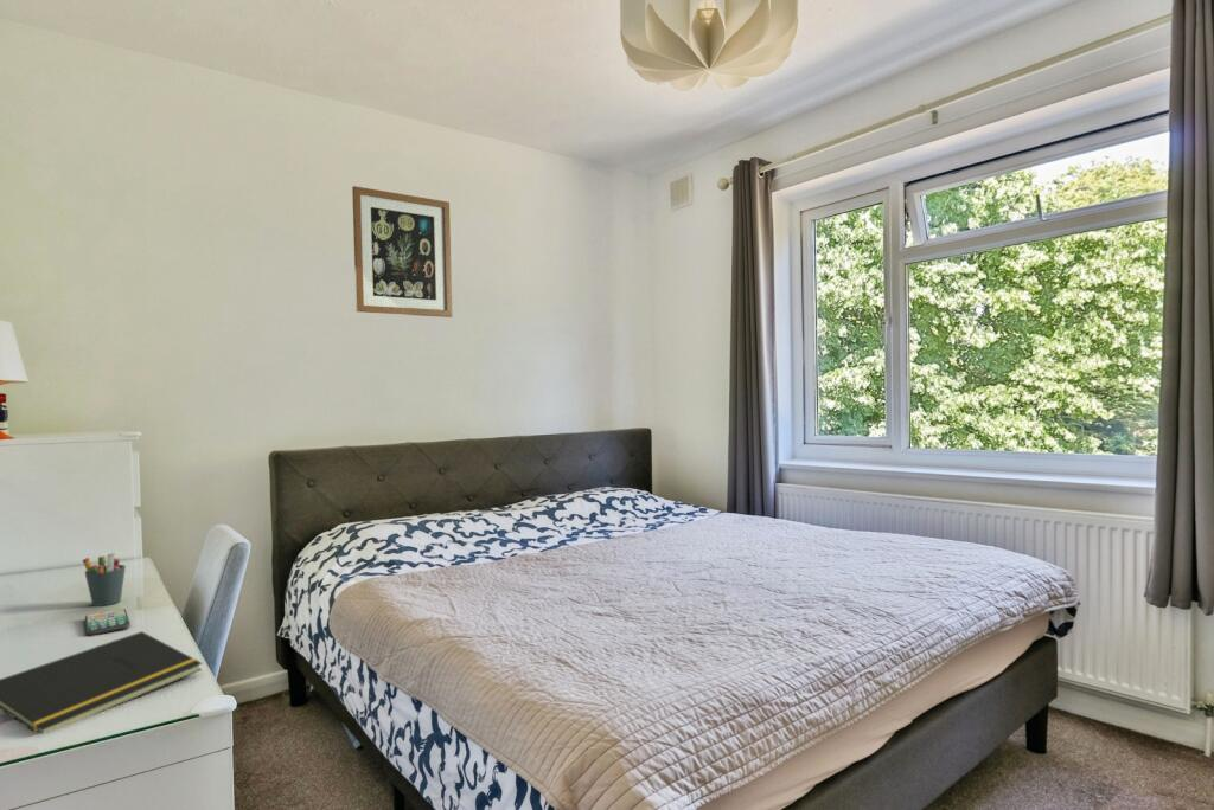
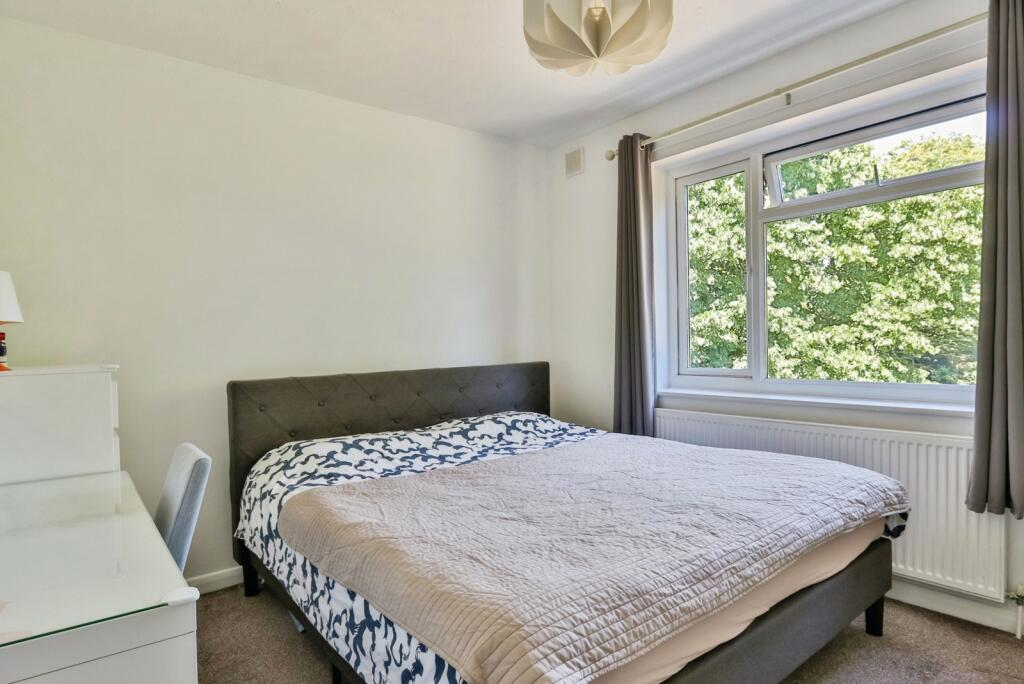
- wall art [351,185,453,319]
- notepad [0,630,203,734]
- smartphone [84,608,132,637]
- pen holder [82,552,127,608]
